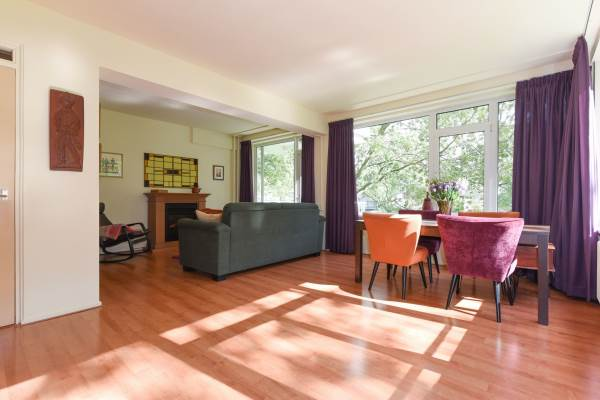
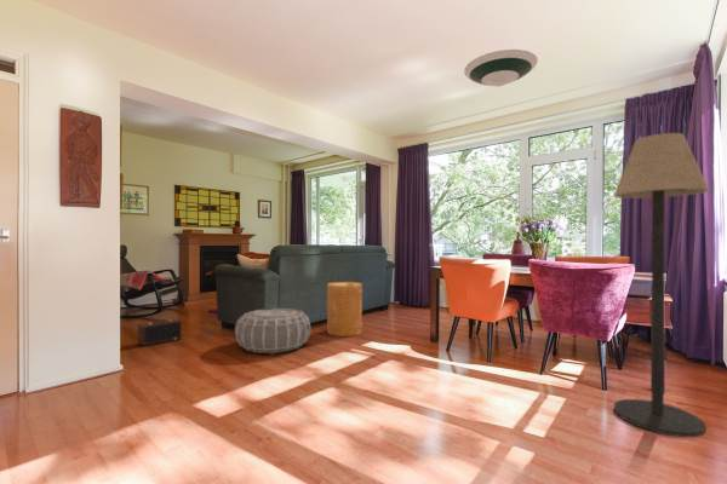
+ floor lamp [613,132,710,438]
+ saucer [463,48,539,87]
+ air purifier [234,307,311,355]
+ speaker [137,318,183,347]
+ basket [326,281,364,338]
